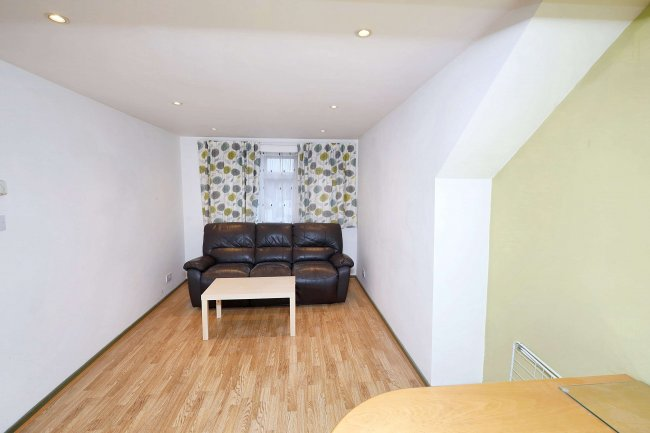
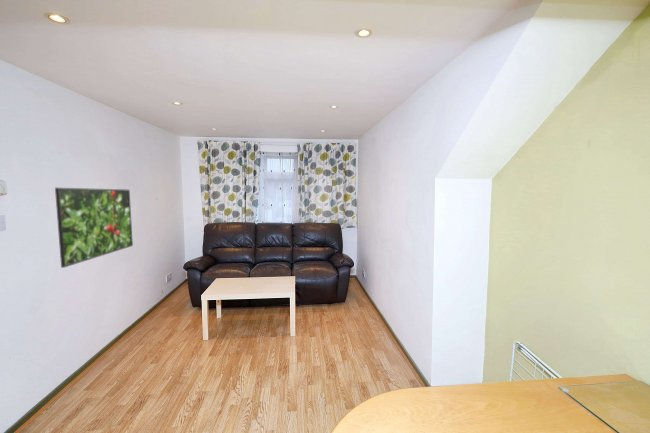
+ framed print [54,187,134,269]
